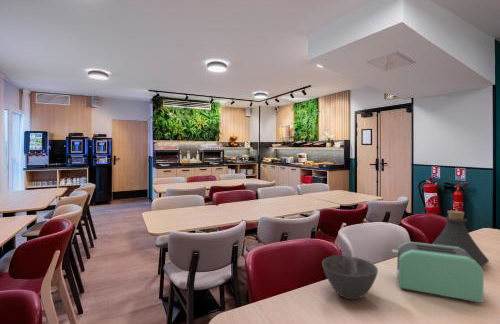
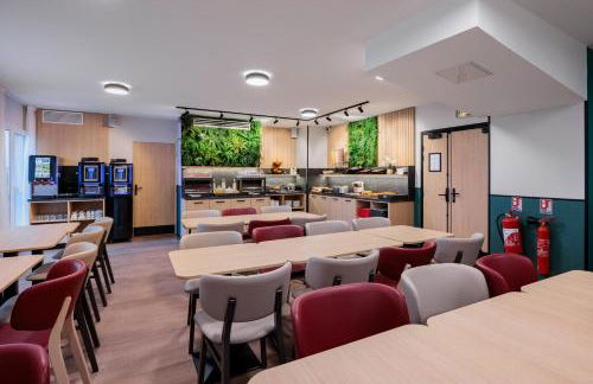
- toaster [391,241,485,303]
- bottle [431,210,490,267]
- bowl [321,254,379,300]
